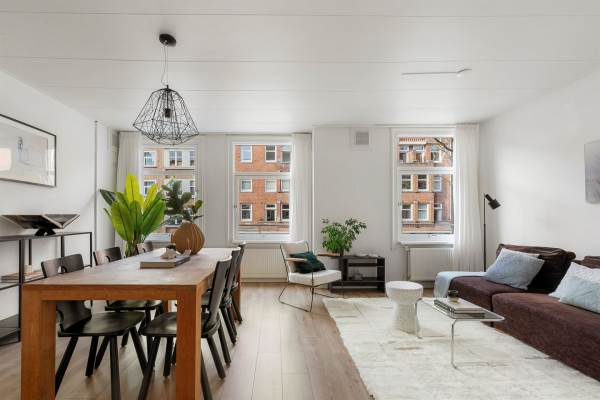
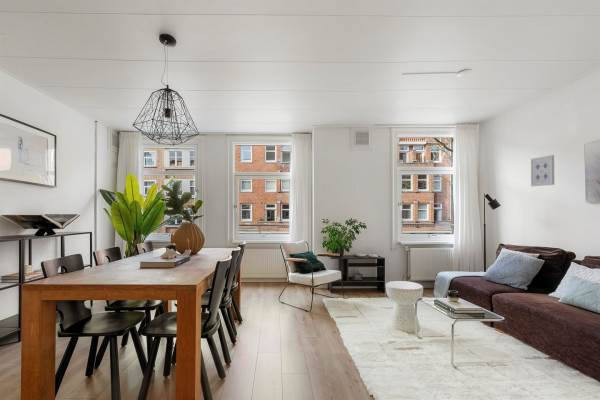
+ wall art [530,154,555,187]
